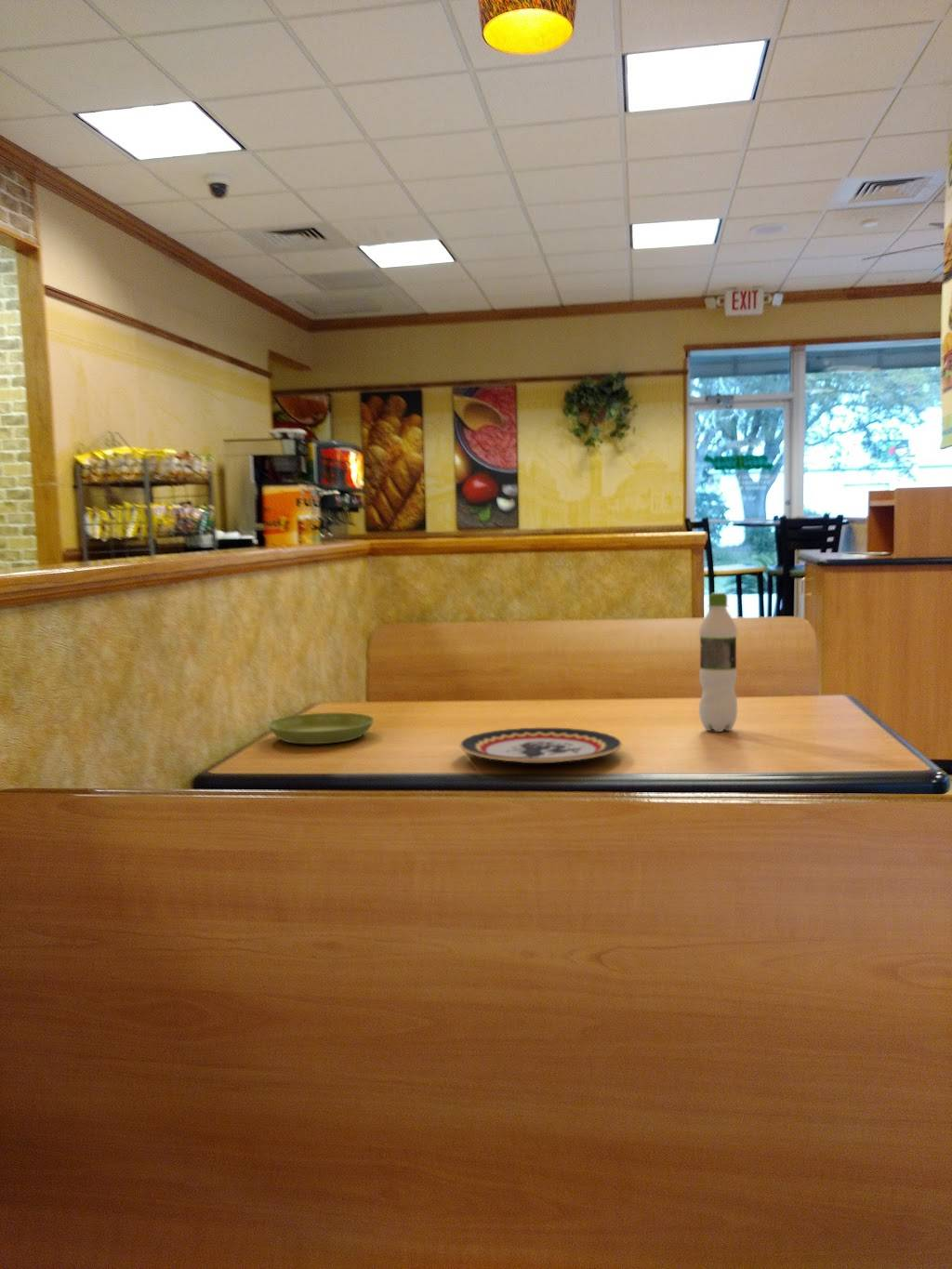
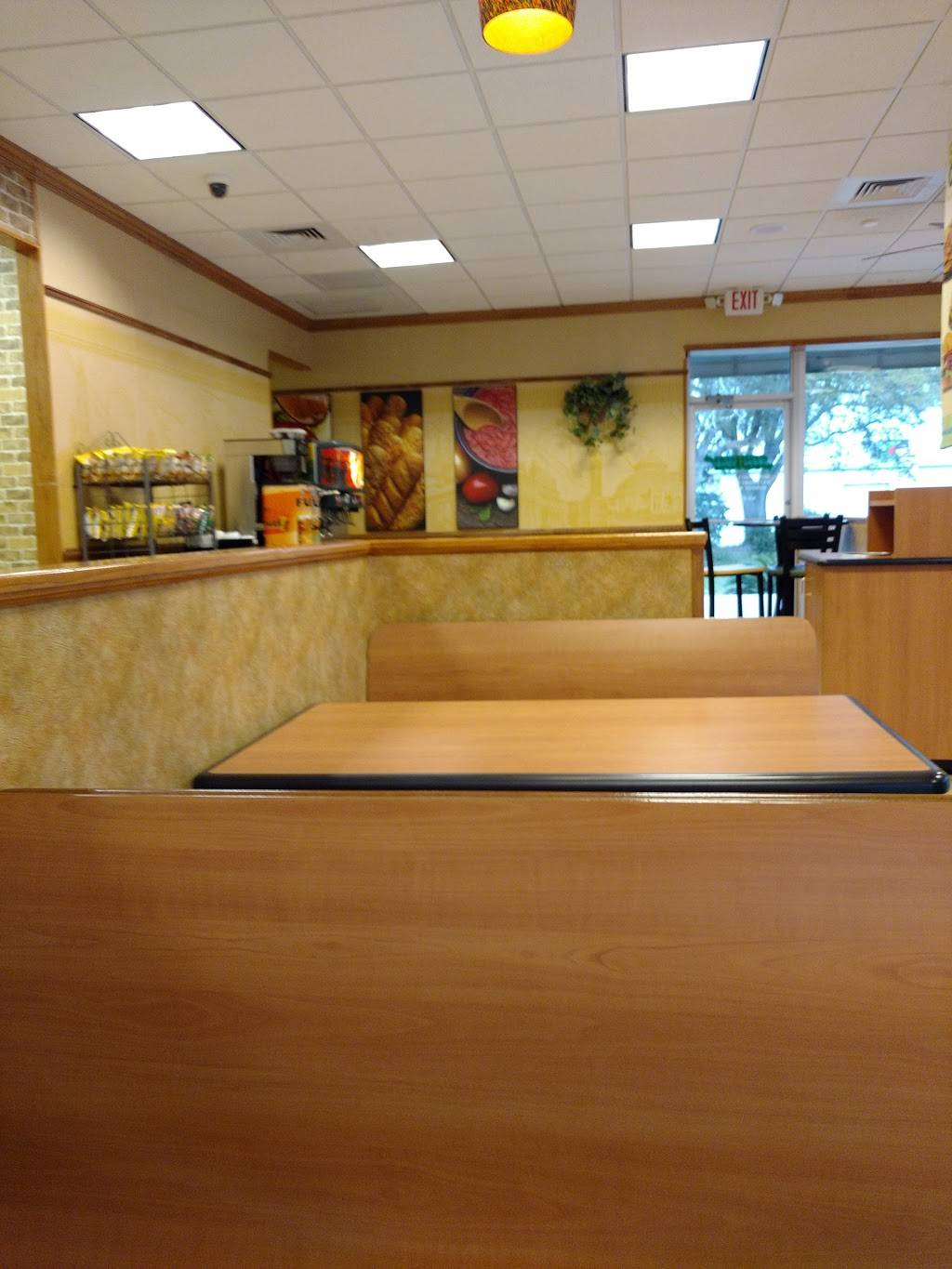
- pop [698,591,738,733]
- saucer [267,712,376,745]
- plate [458,727,624,764]
